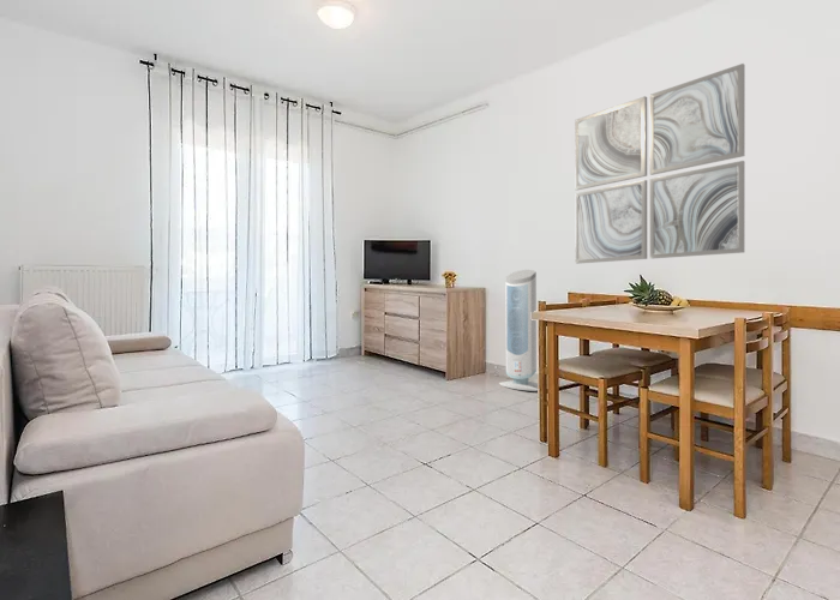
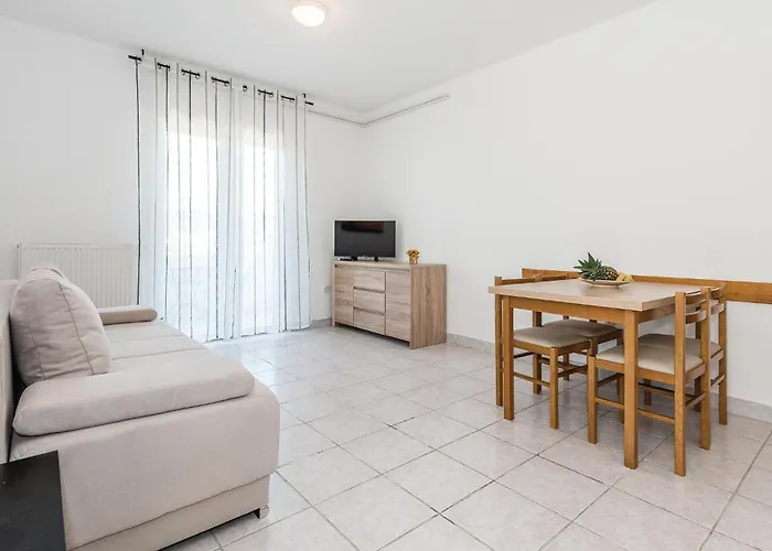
- wall art [574,62,746,265]
- air purifier [498,269,539,392]
